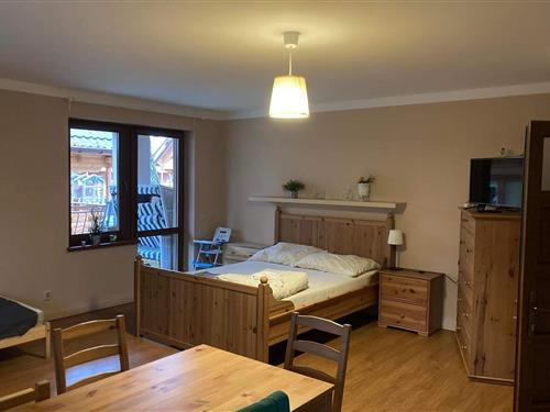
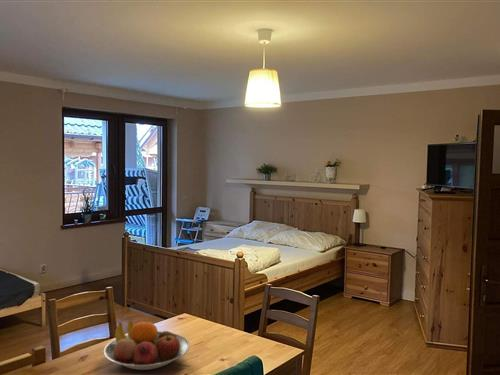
+ fruit bowl [103,320,191,371]
